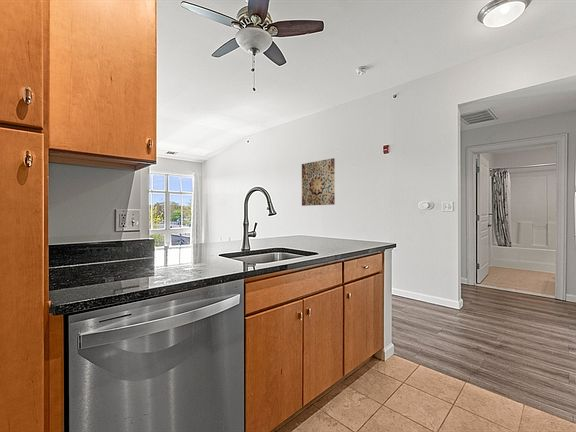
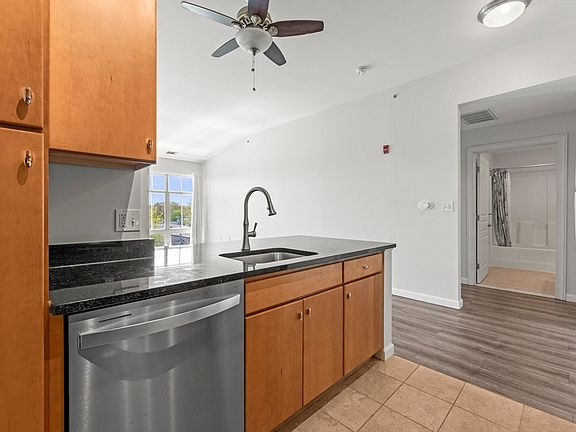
- wall art [301,157,336,207]
